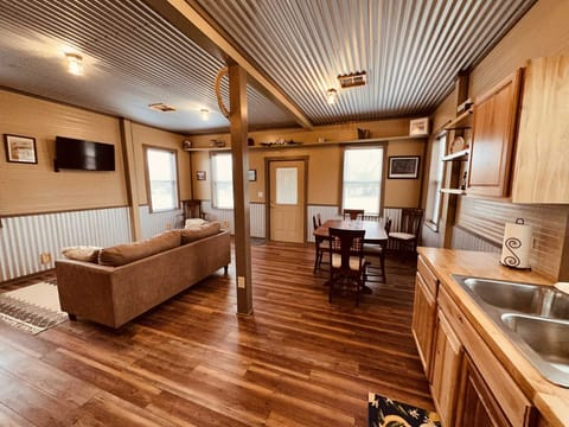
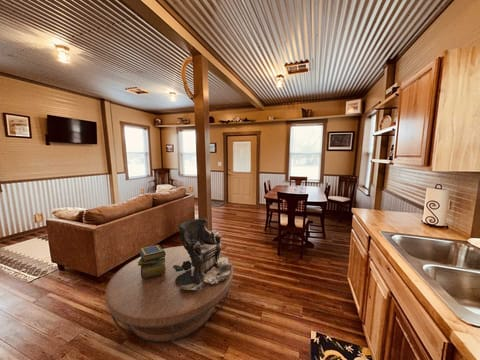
+ stack of books [137,244,166,279]
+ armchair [173,218,233,290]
+ coffee table [104,245,234,343]
